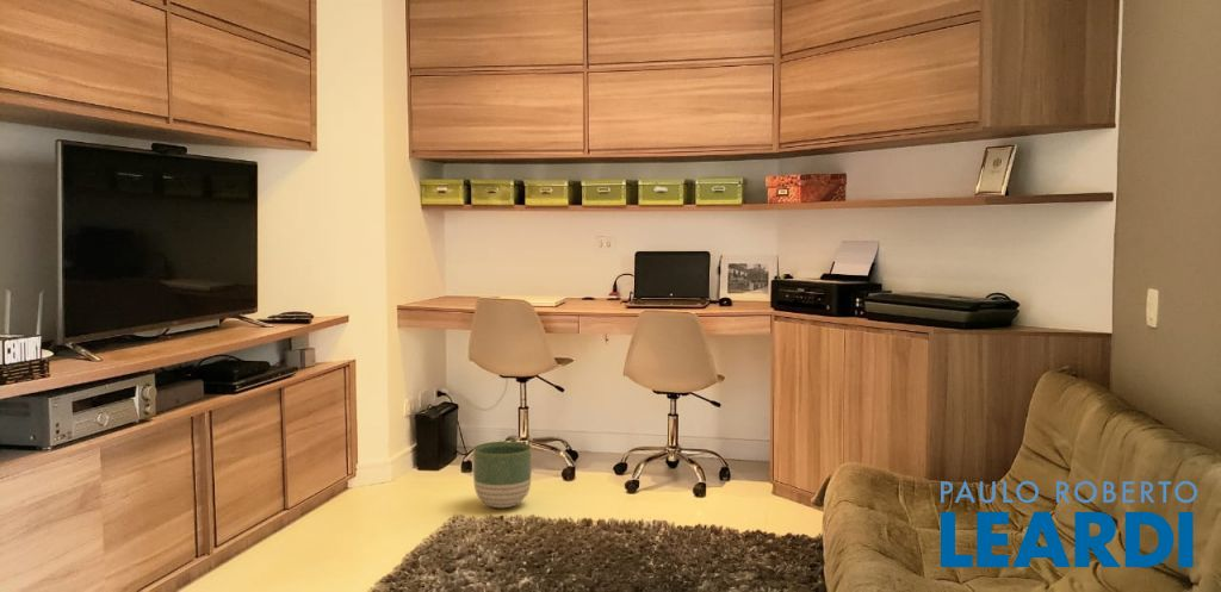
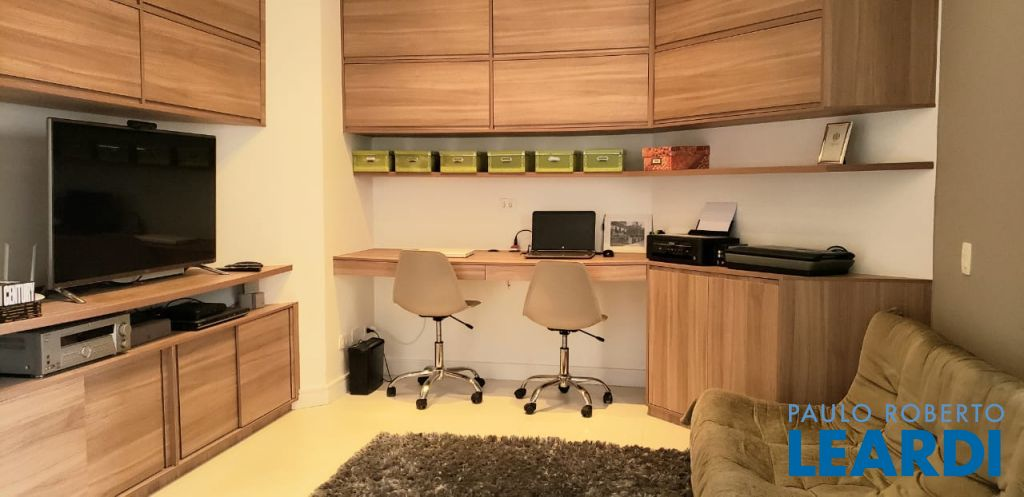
- planter [472,441,533,509]
